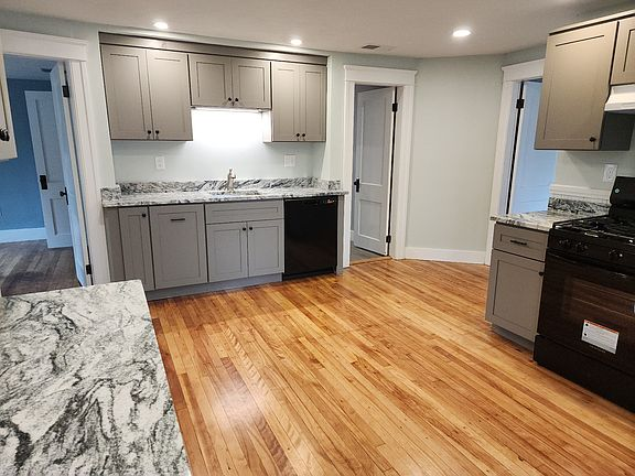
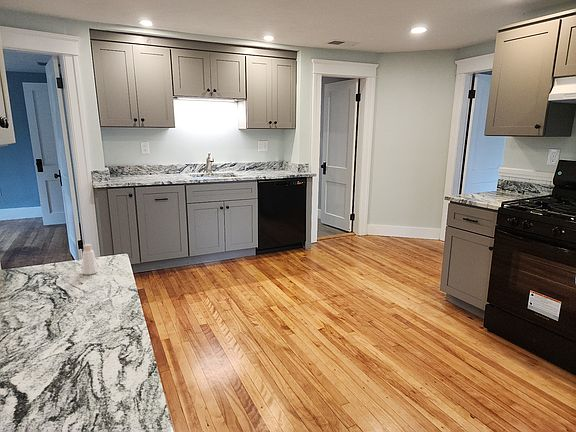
+ pepper shaker [81,243,99,275]
